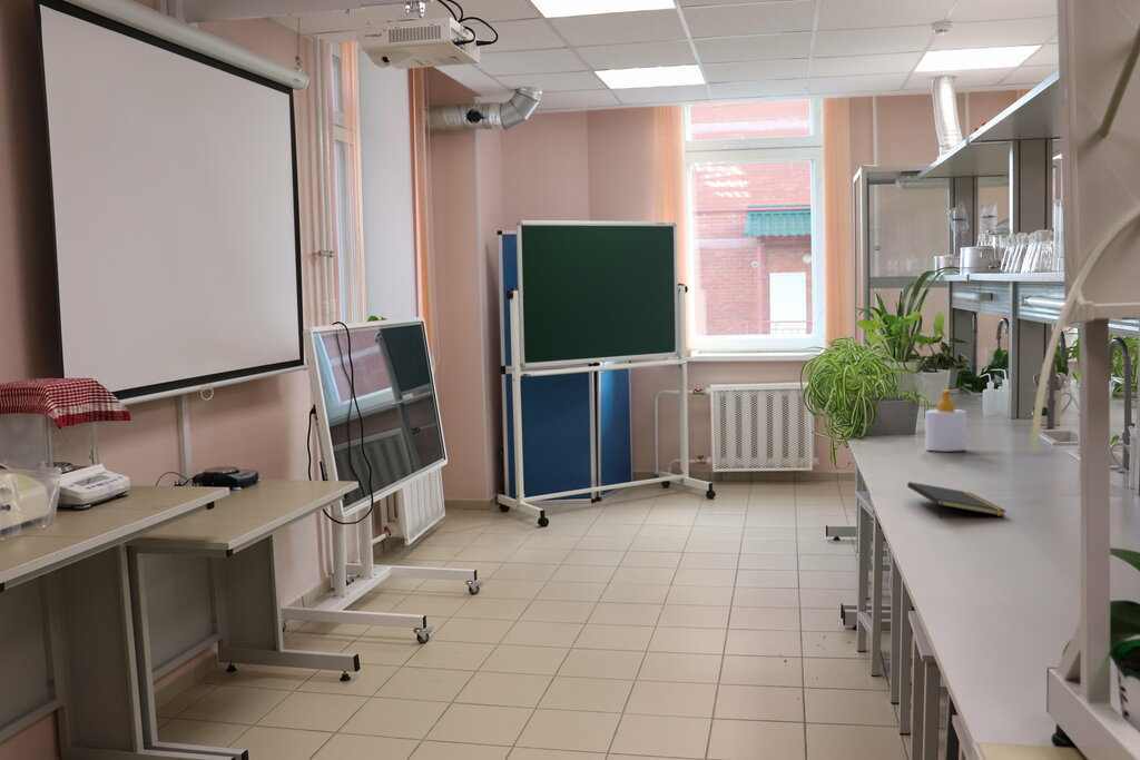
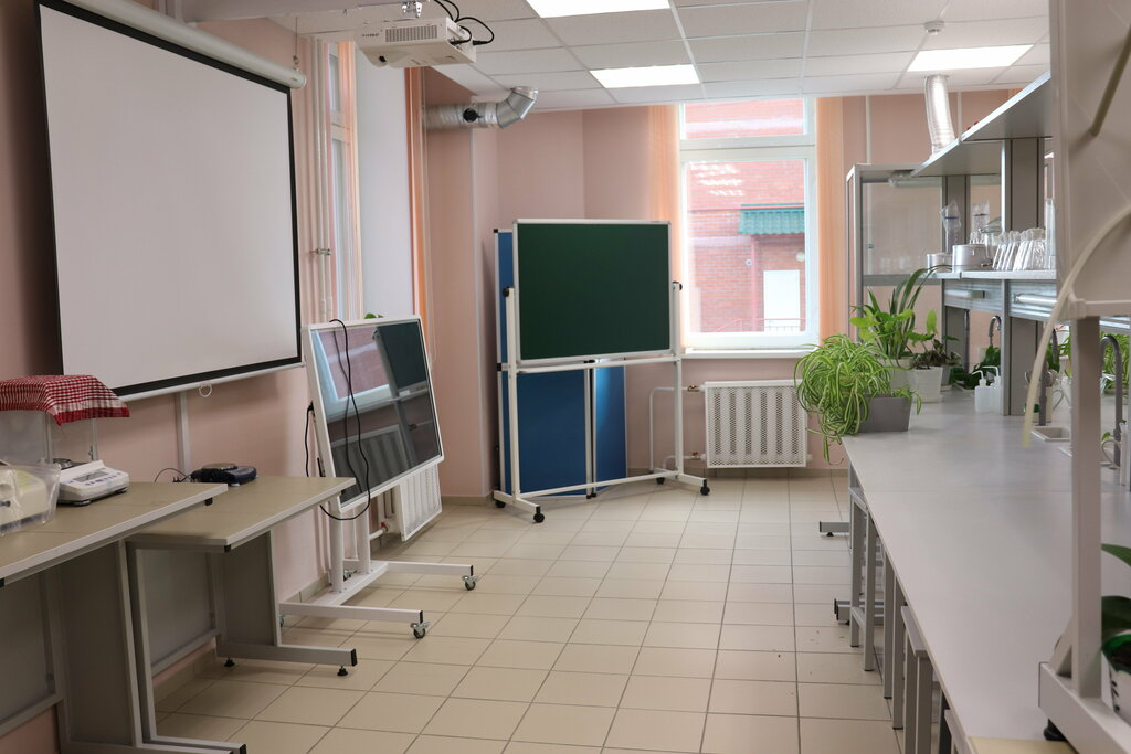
- soap bottle [924,388,967,453]
- notepad [906,481,1008,520]
